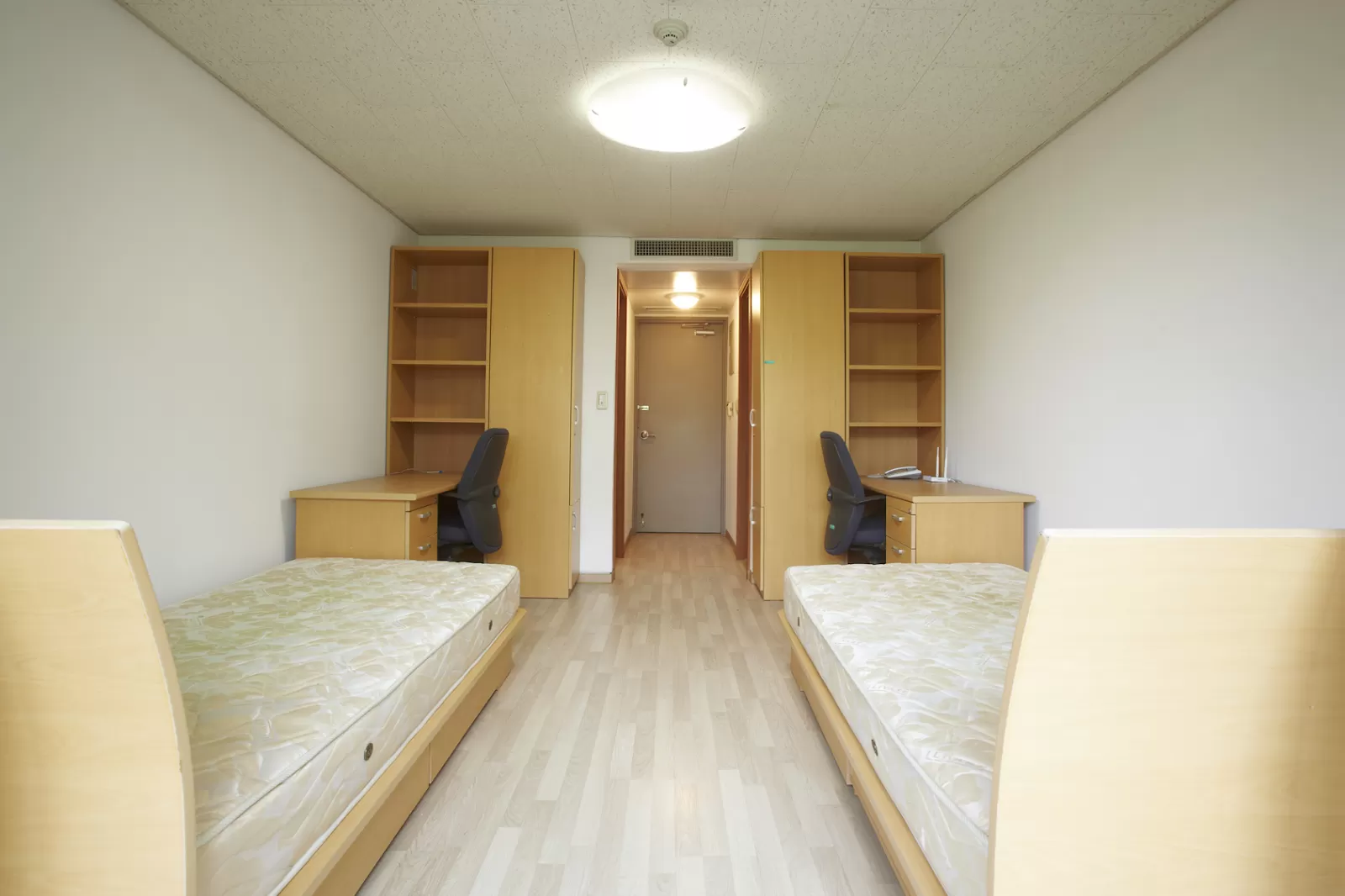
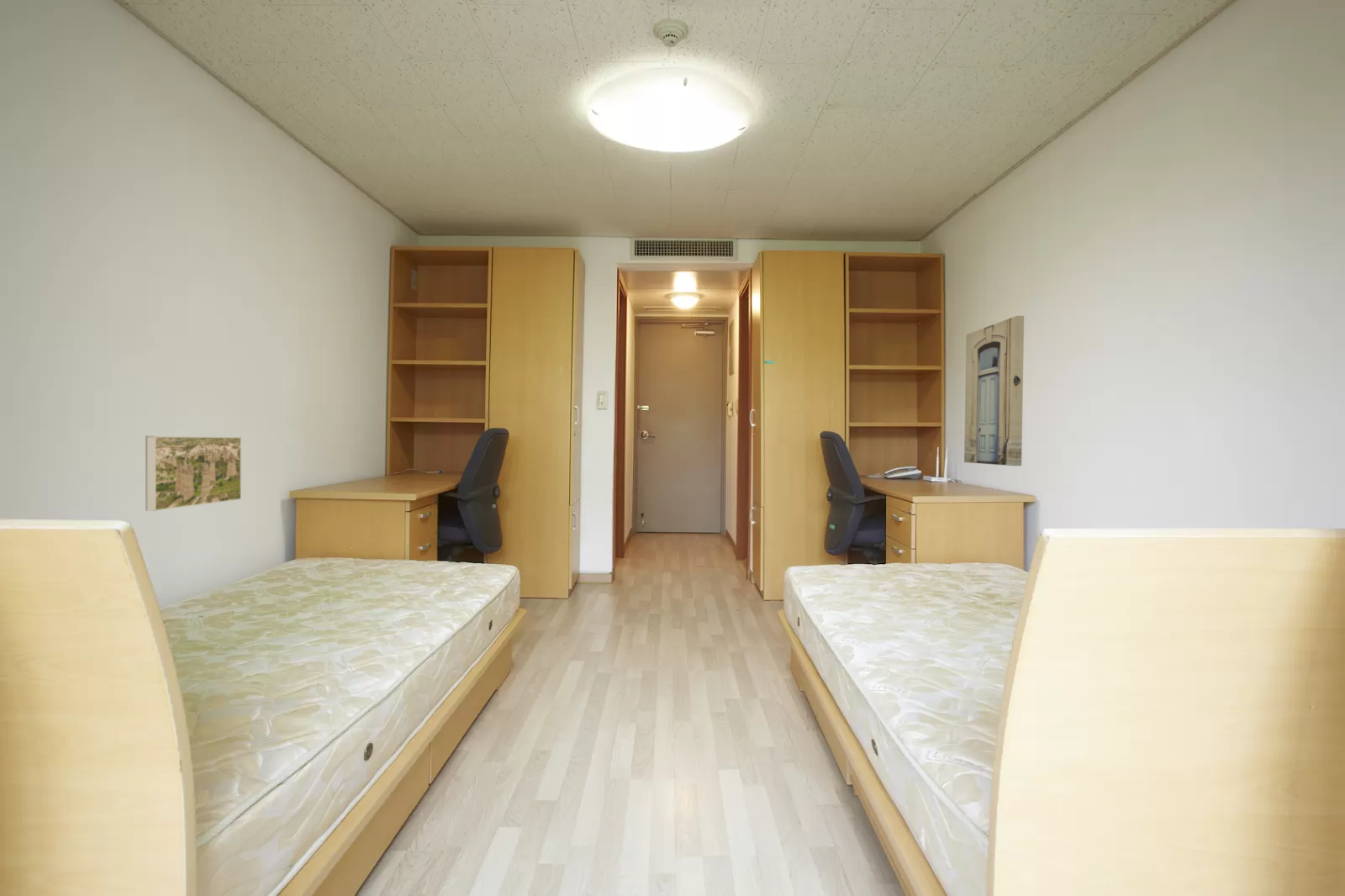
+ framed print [145,435,242,512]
+ wall art [963,315,1025,466]
